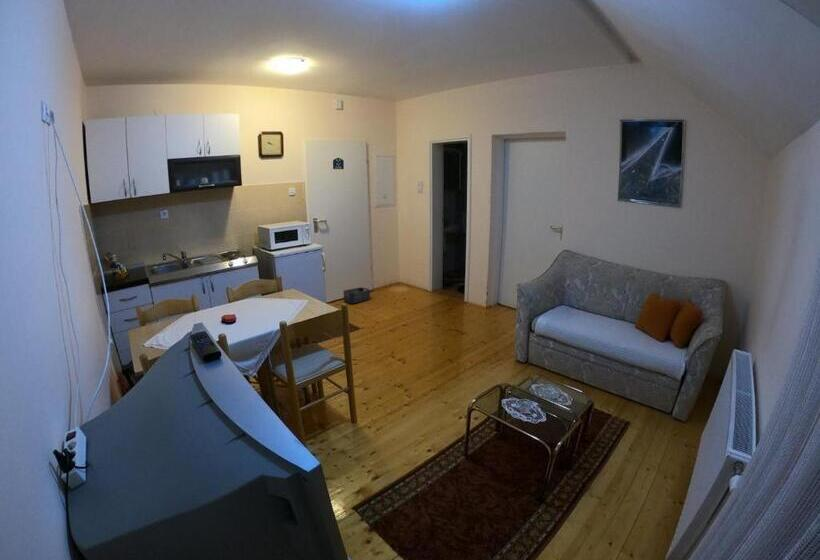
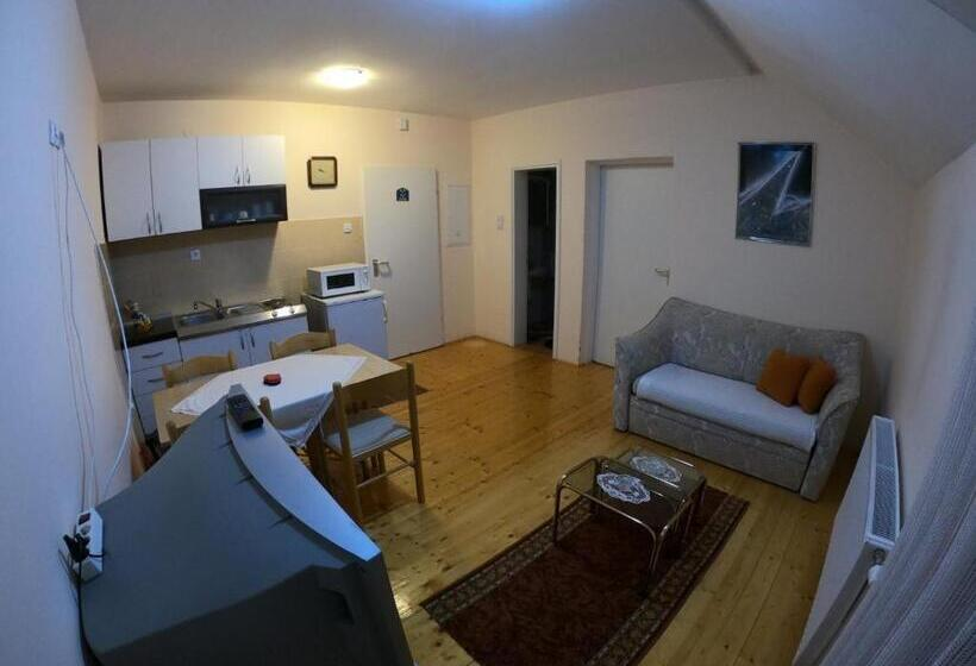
- storage bin [343,286,371,304]
